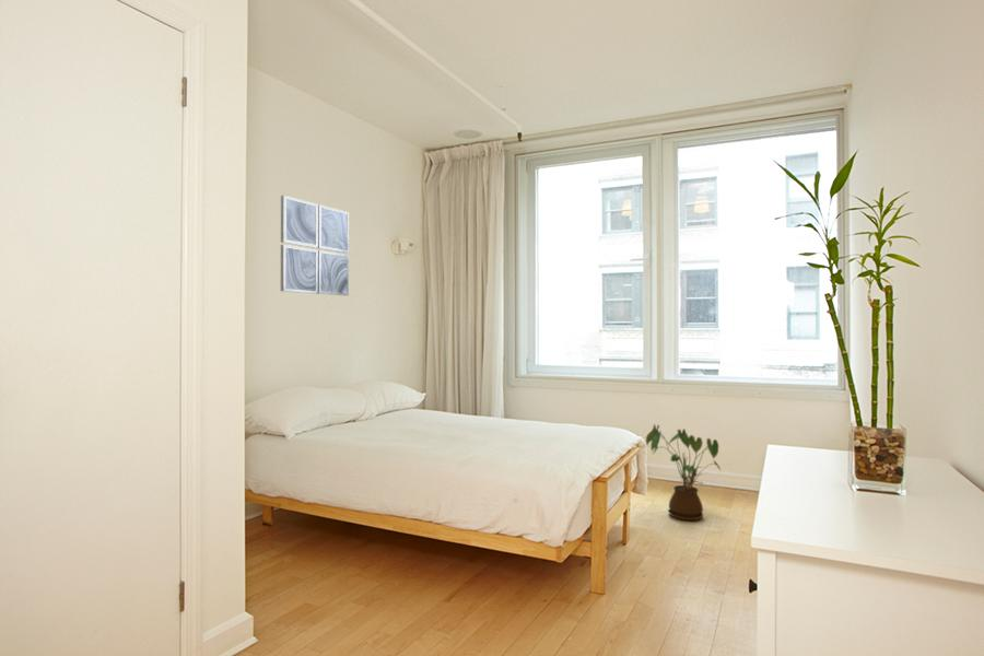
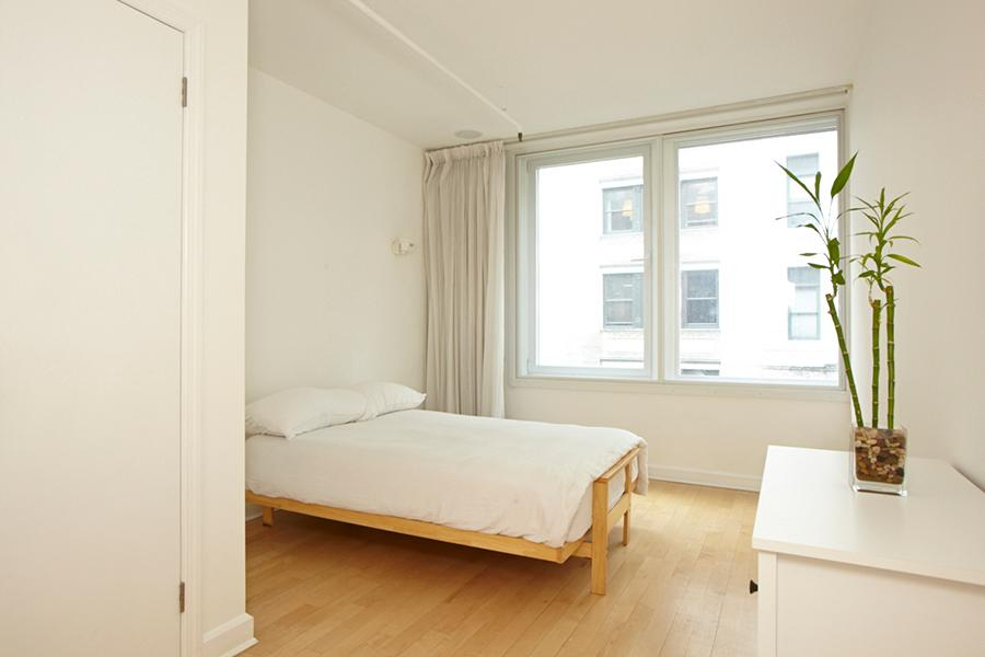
- house plant [645,423,722,522]
- wall art [280,195,350,296]
